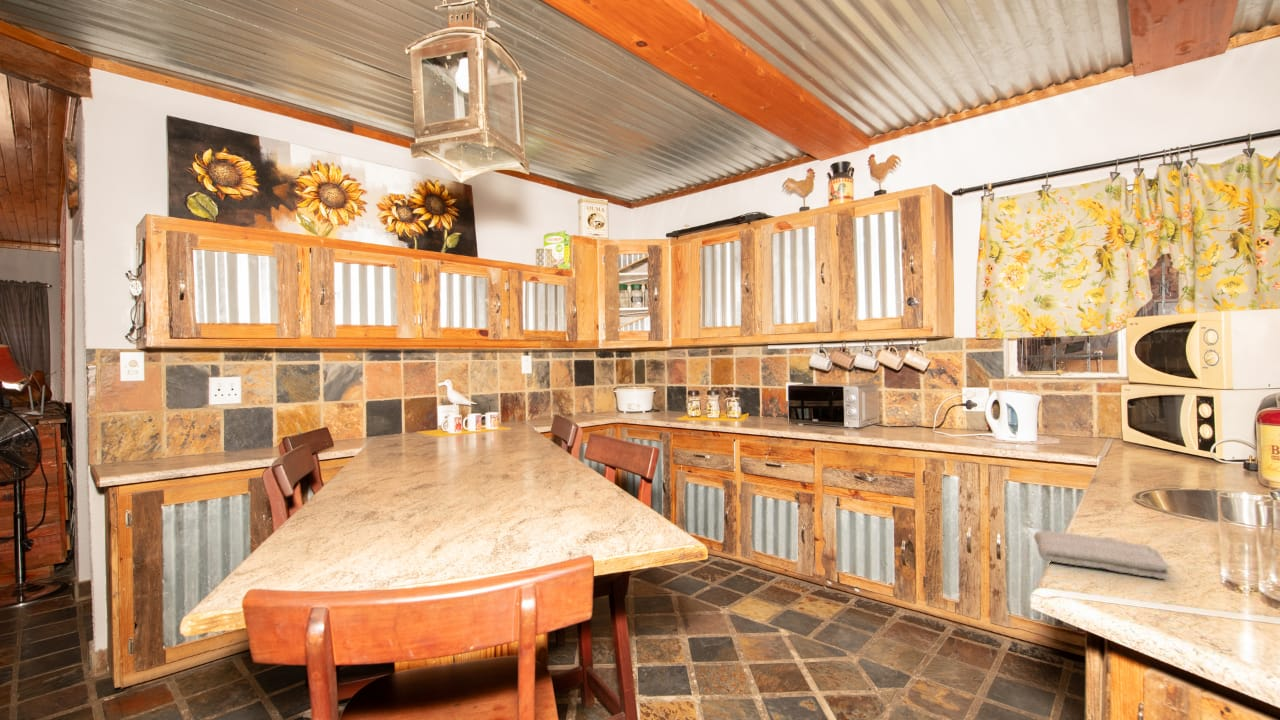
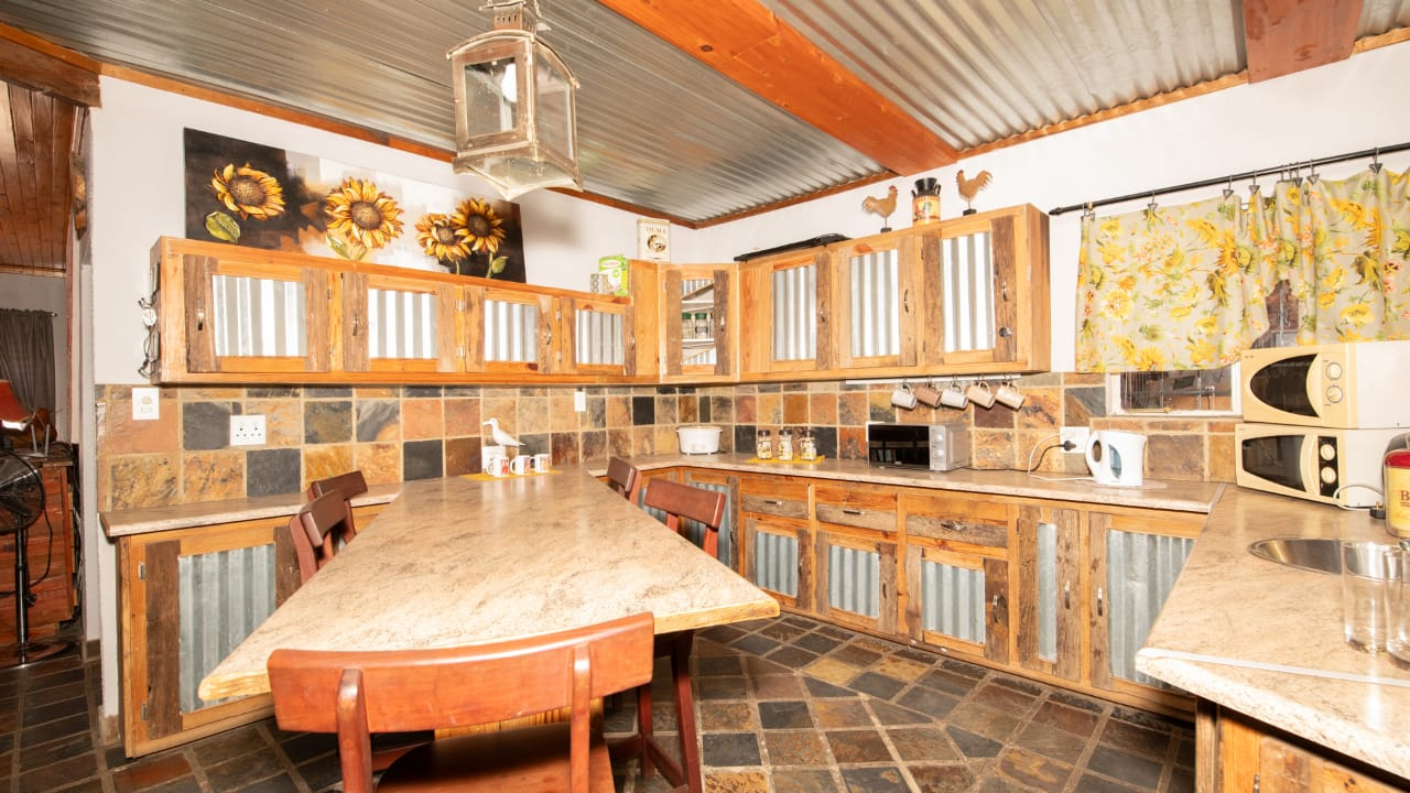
- washcloth [1033,530,1173,580]
